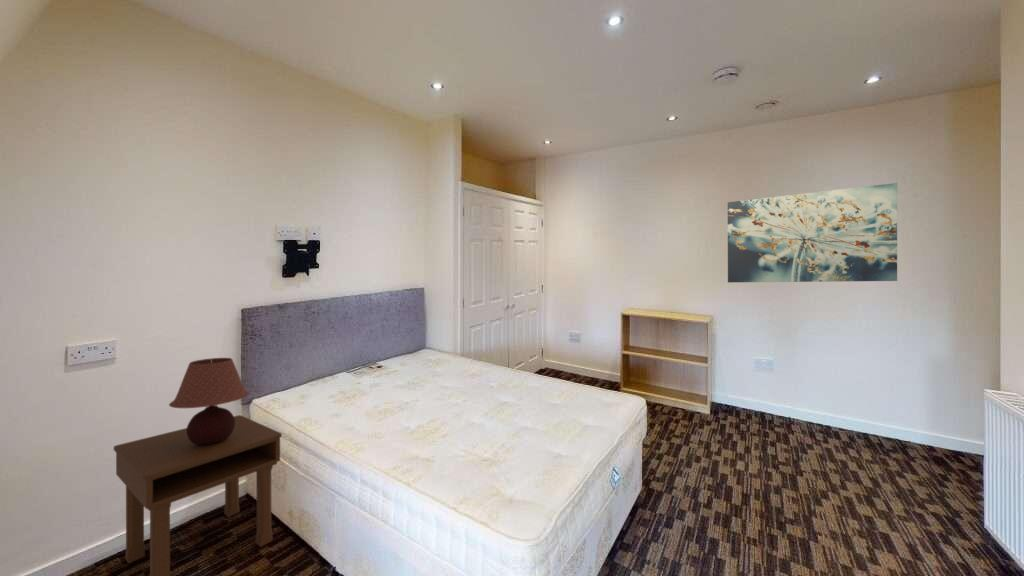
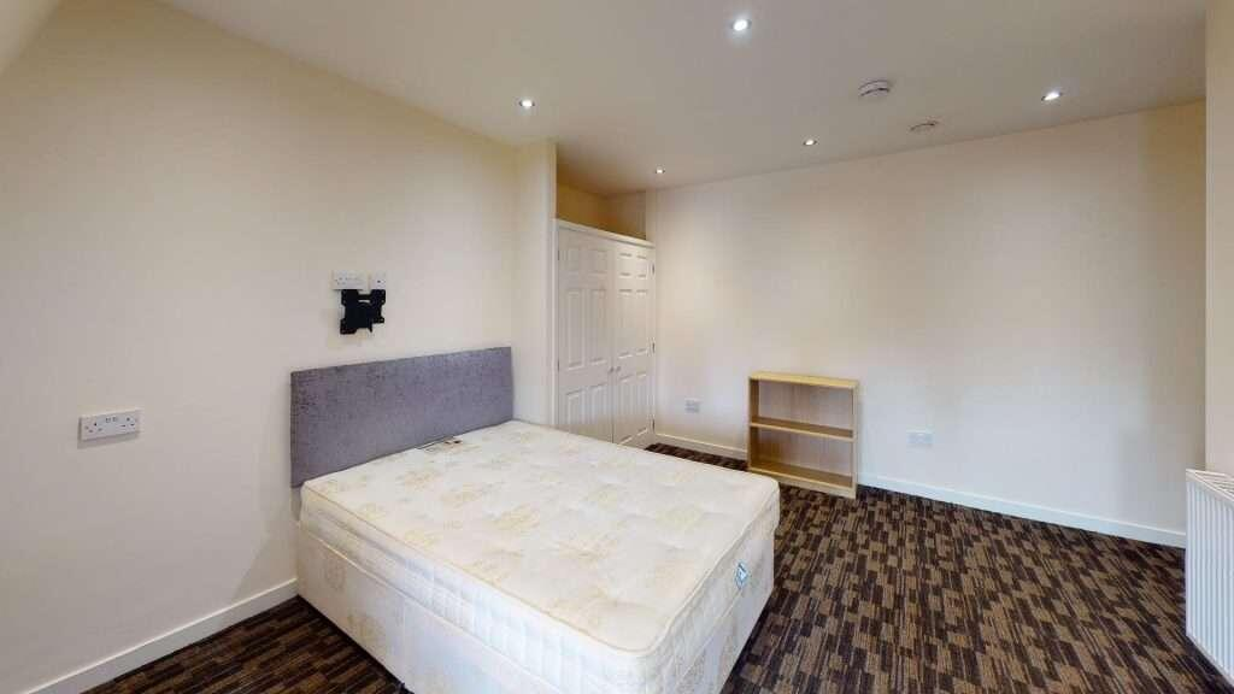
- nightstand [113,414,283,576]
- wall art [727,182,898,283]
- table lamp [168,357,251,445]
